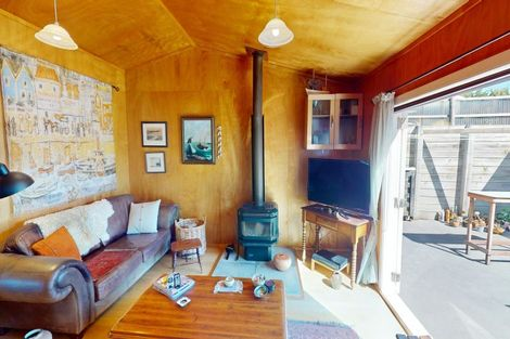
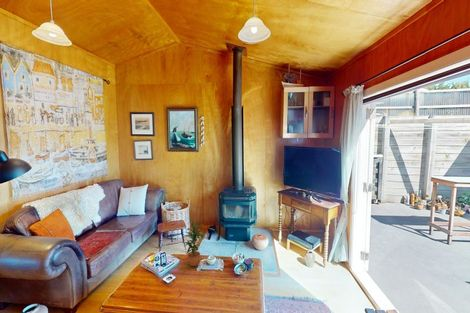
+ potted plant [184,218,206,267]
